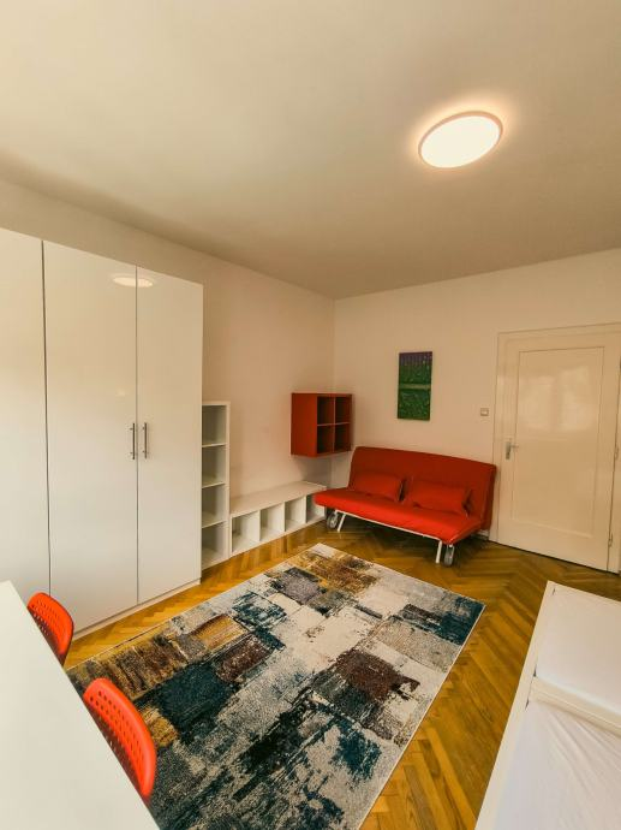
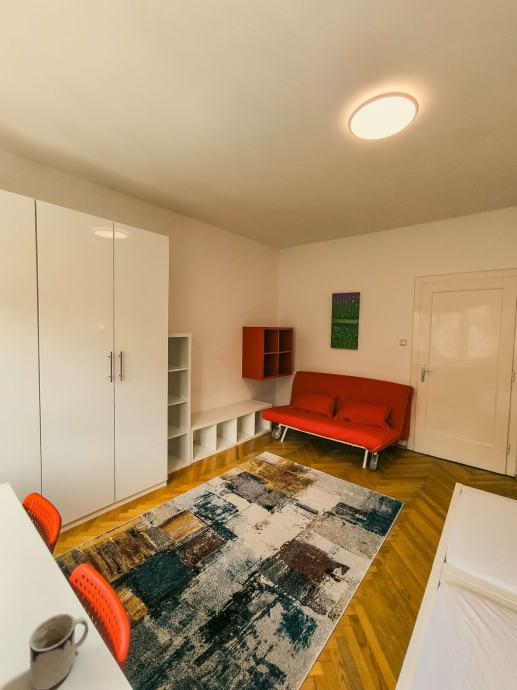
+ mug [28,613,90,690]
